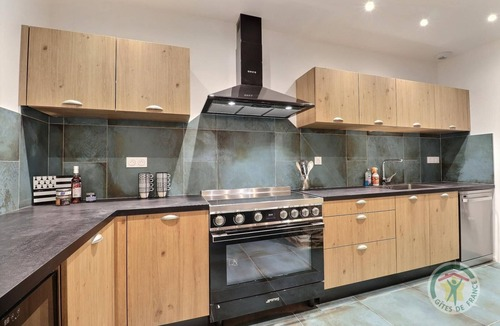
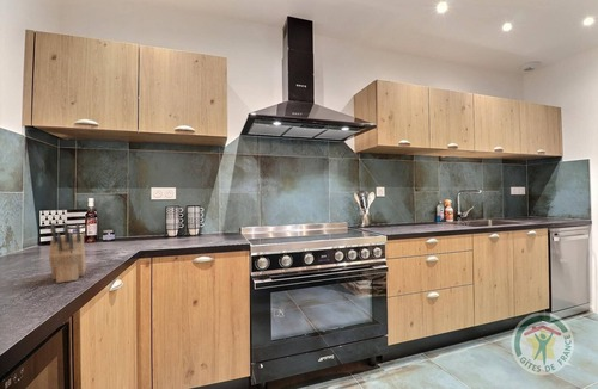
+ knife block [48,222,87,284]
